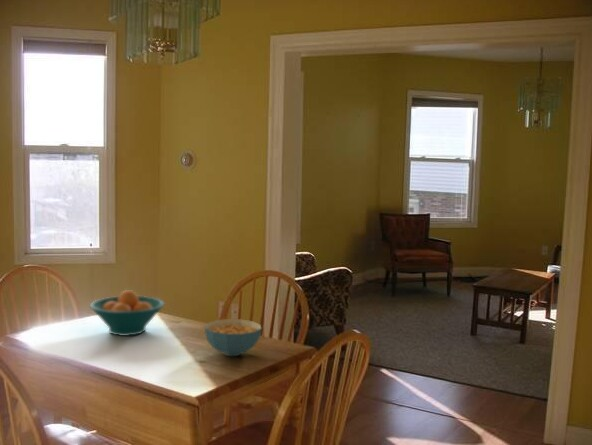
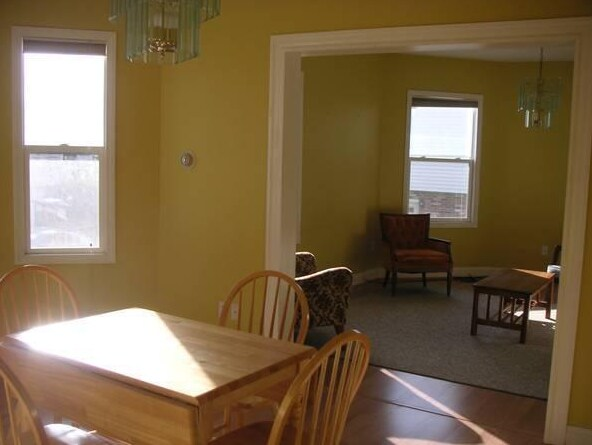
- cereal bowl [204,318,263,357]
- fruit bowl [89,289,166,337]
